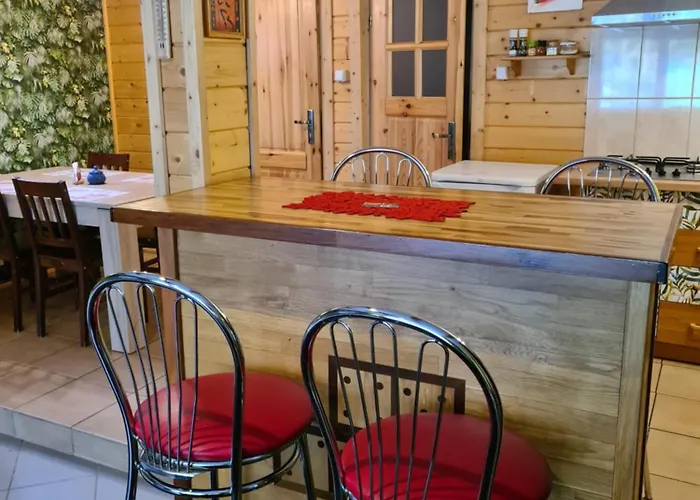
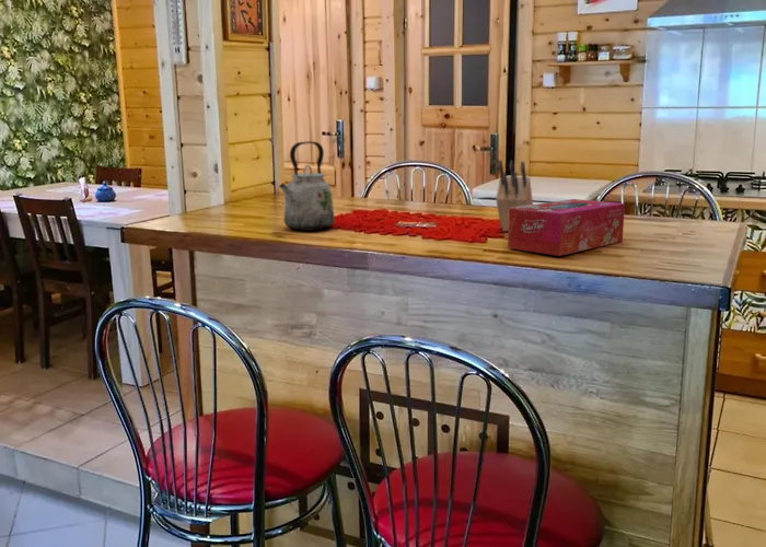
+ tissue box [507,198,626,257]
+ kettle [278,140,336,232]
+ knife block [495,159,534,232]
